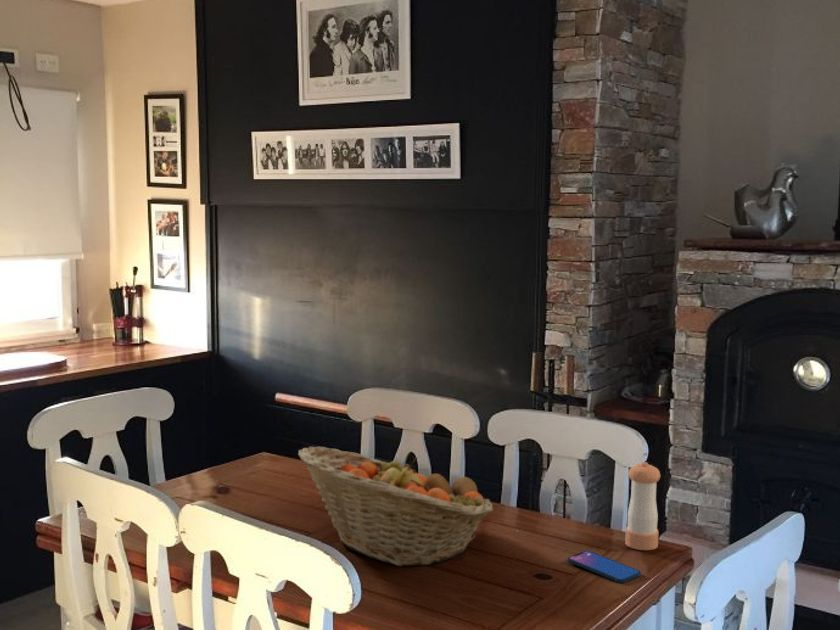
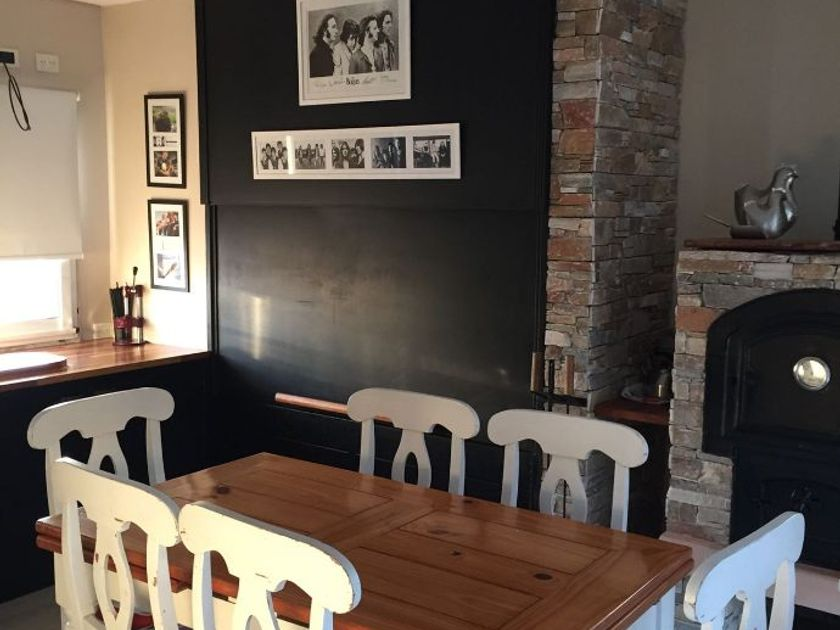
- fruit basket [297,446,494,567]
- smartphone [567,550,642,584]
- pepper shaker [624,461,661,551]
